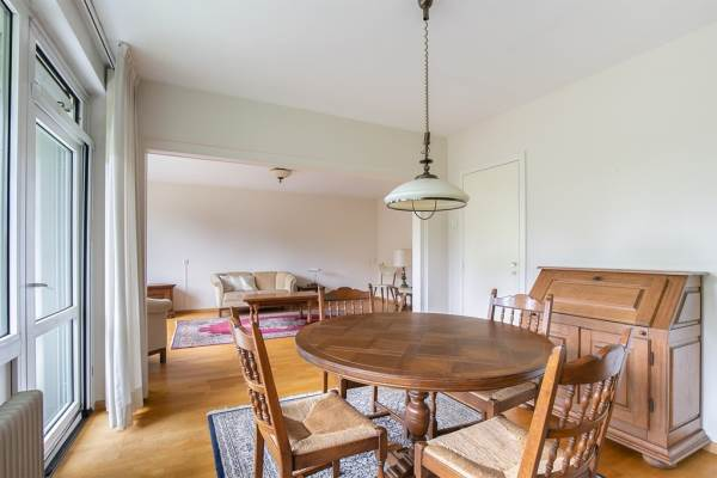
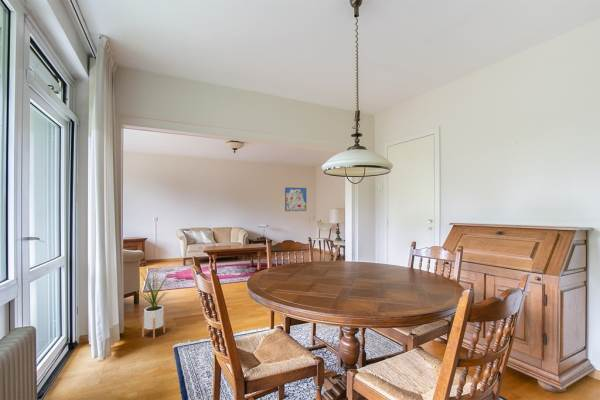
+ house plant [134,265,173,340]
+ wall art [284,187,307,212]
